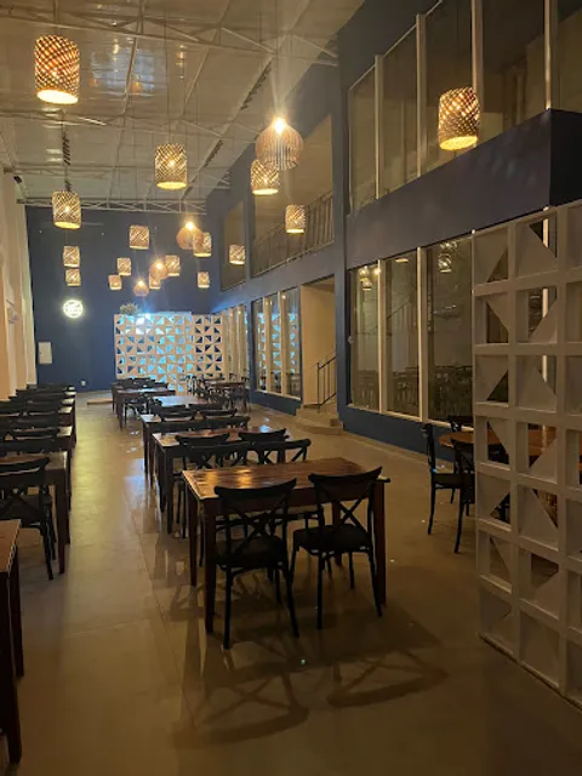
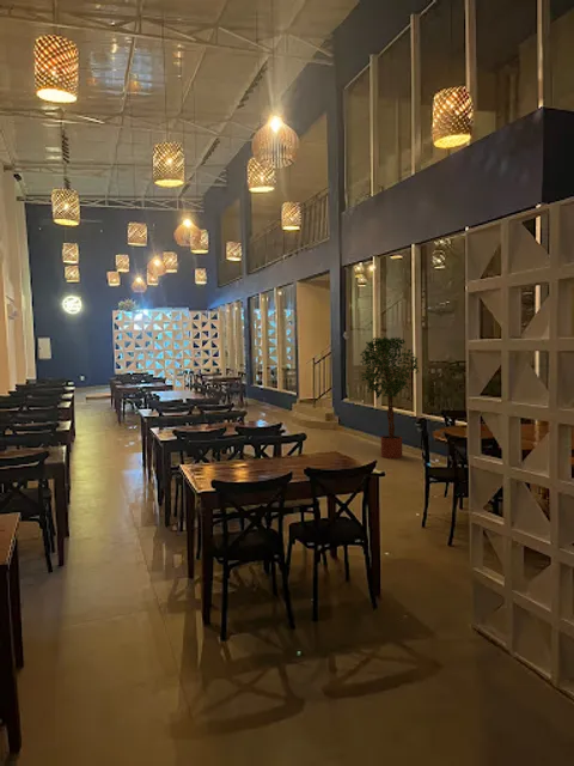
+ potted tree [359,335,420,460]
